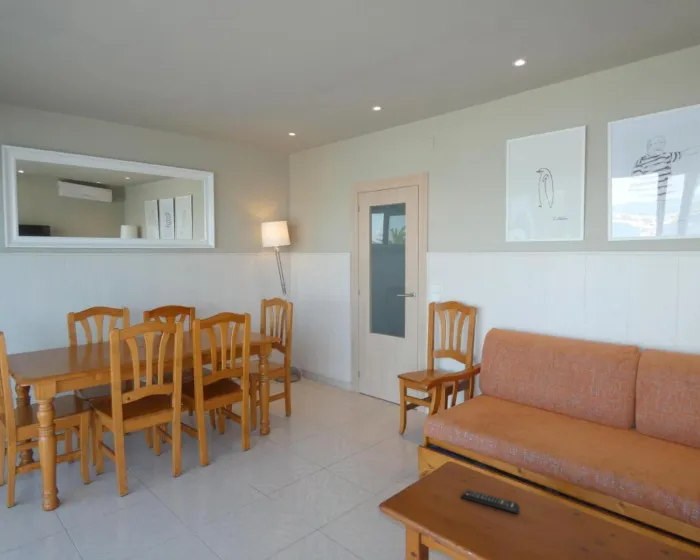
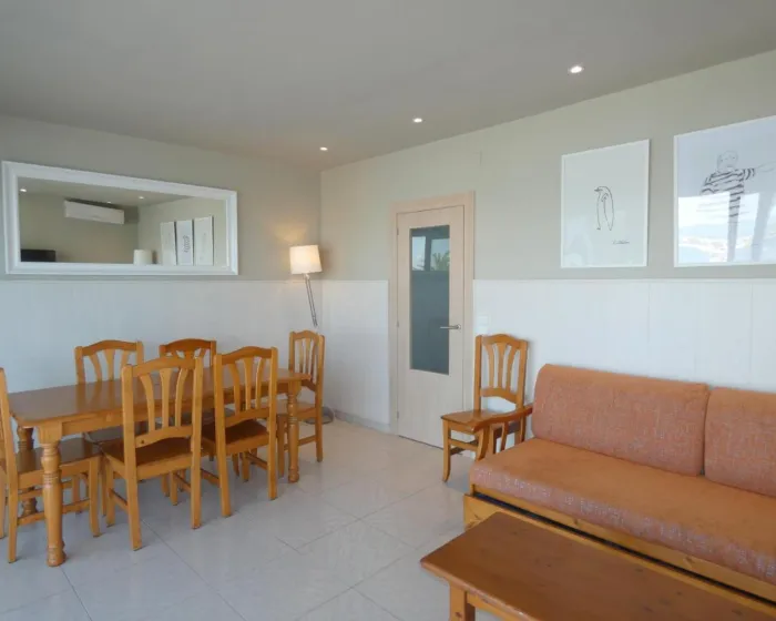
- remote control [460,489,521,515]
